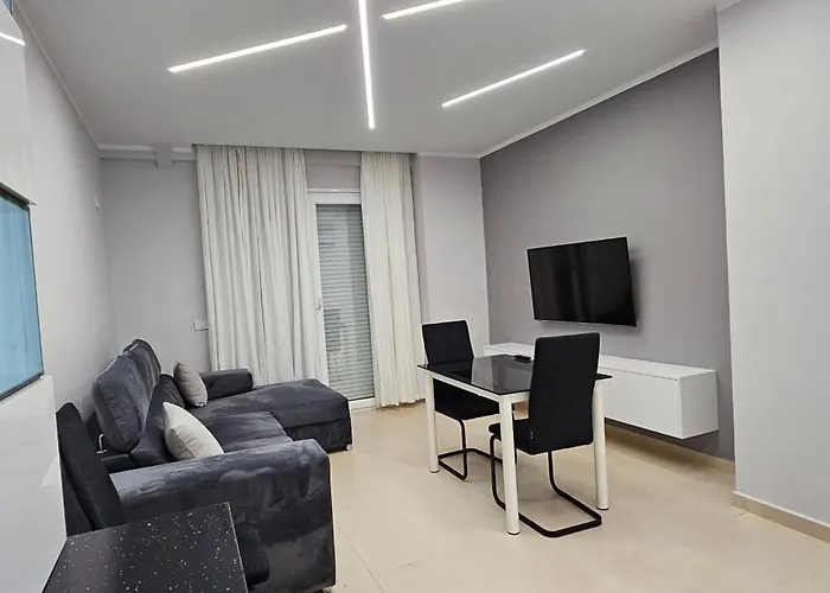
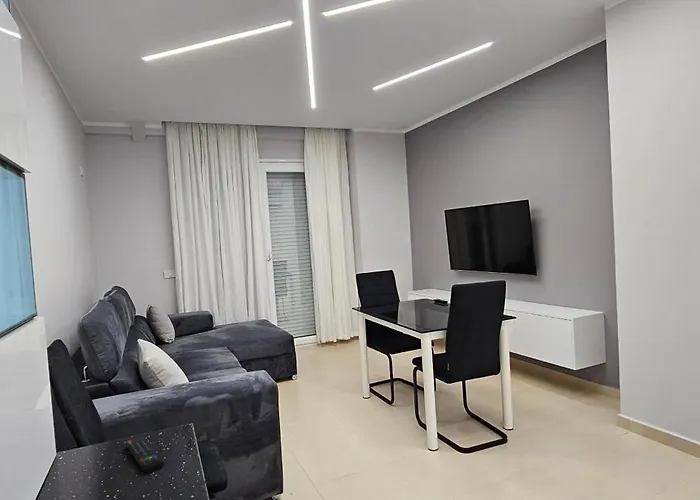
+ remote control [124,435,165,473]
